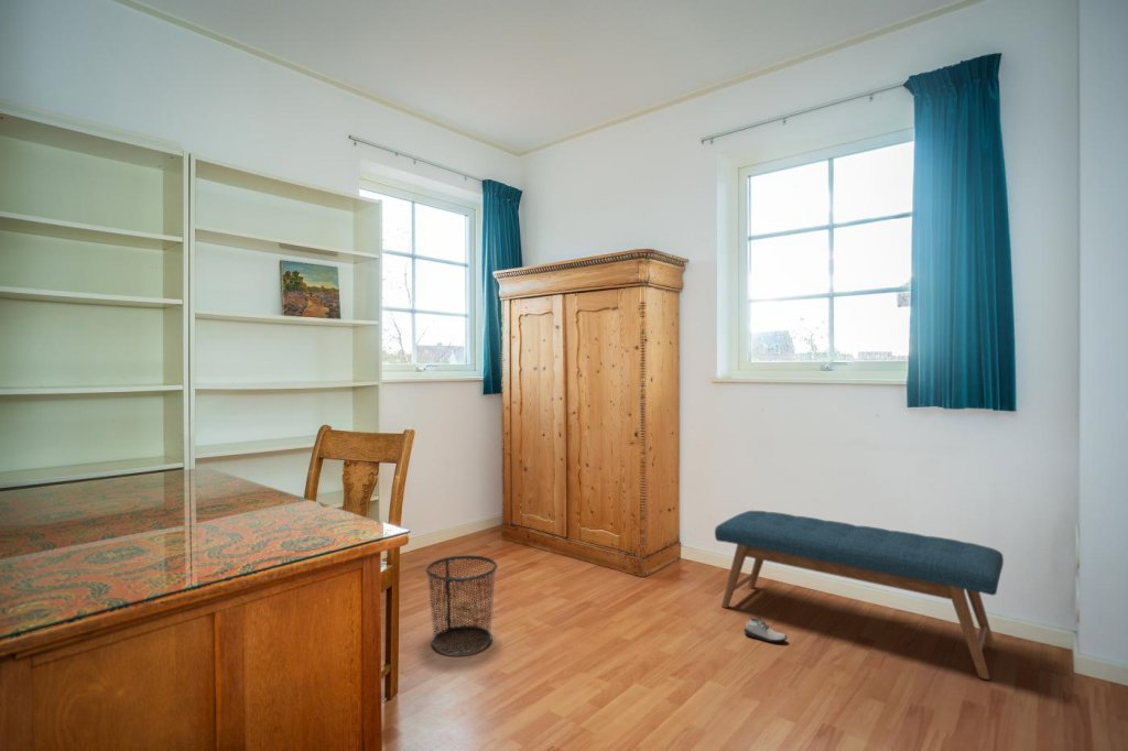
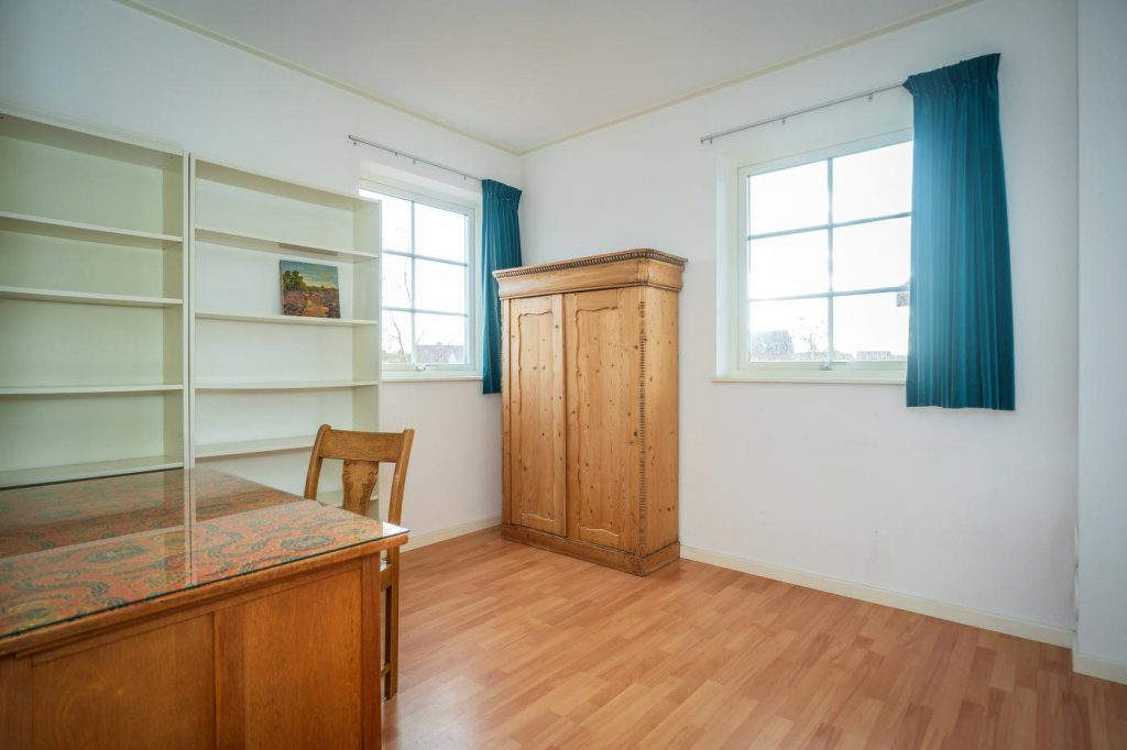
- shoe [744,616,788,643]
- waste bin [425,554,499,656]
- bench [714,510,1005,681]
